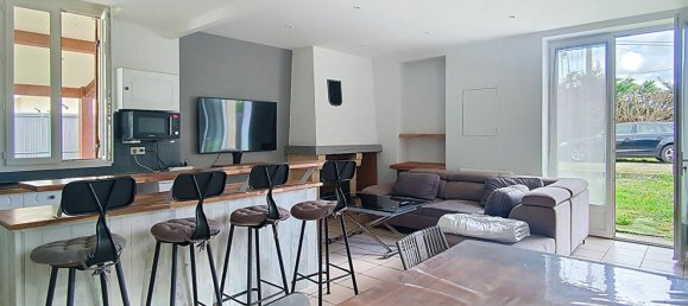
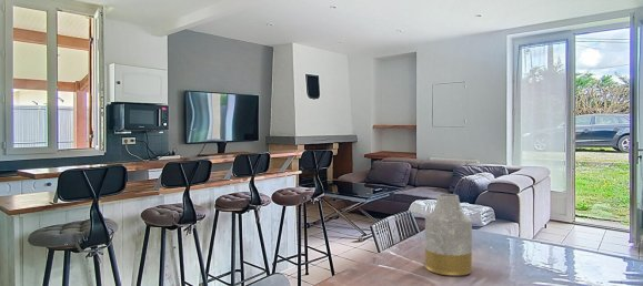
+ vase [424,193,473,277]
